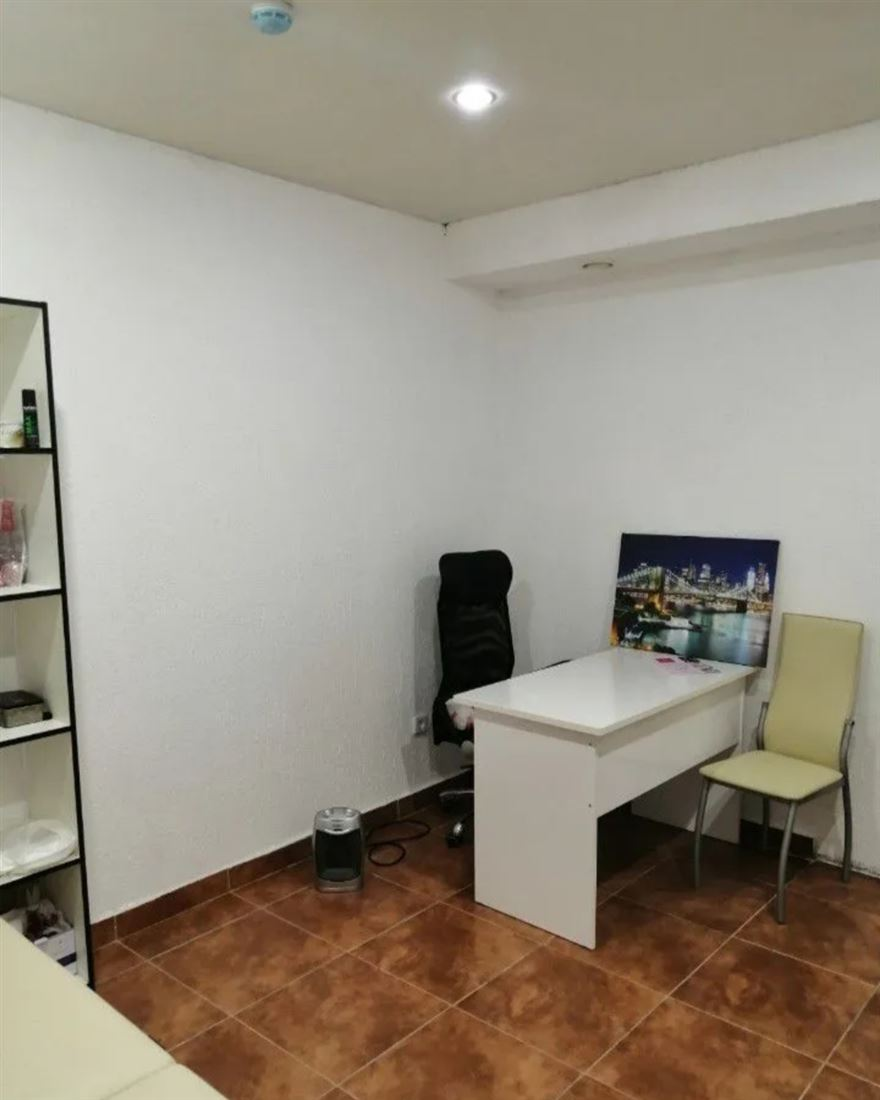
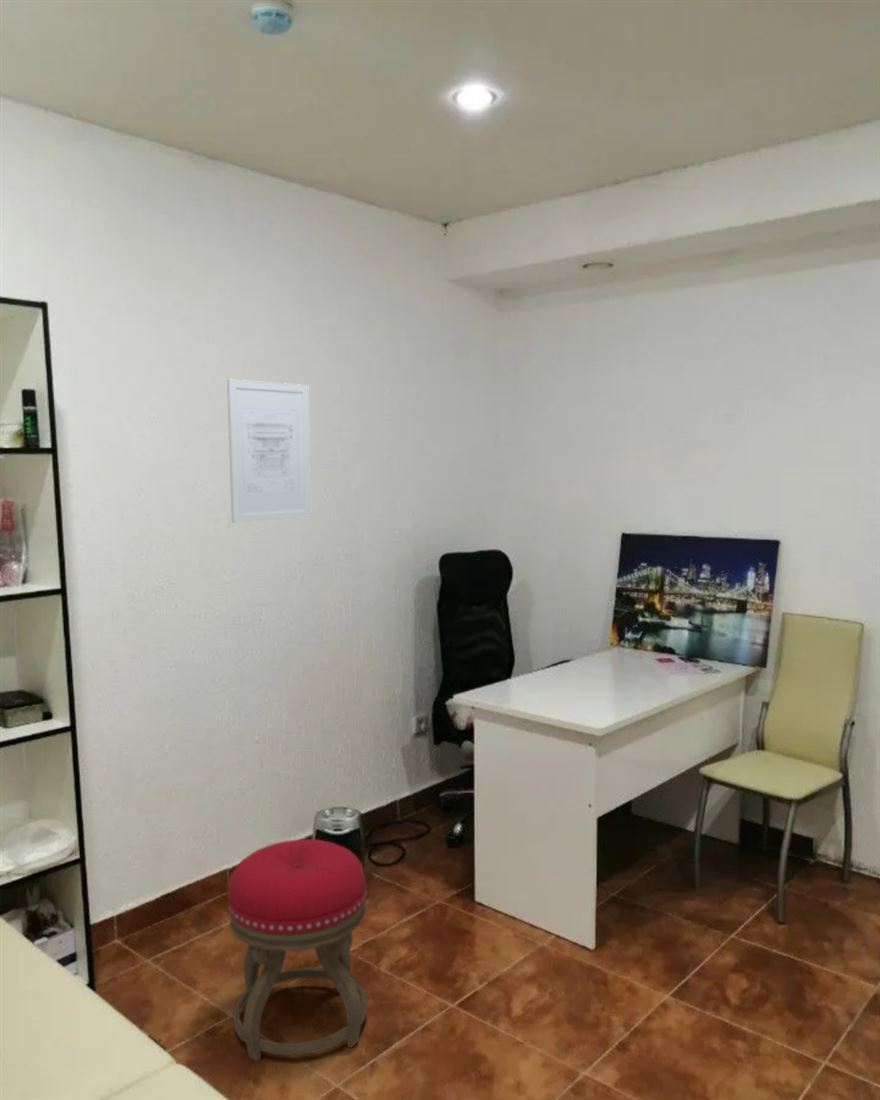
+ wall art [226,378,313,524]
+ stool [227,838,369,1063]
